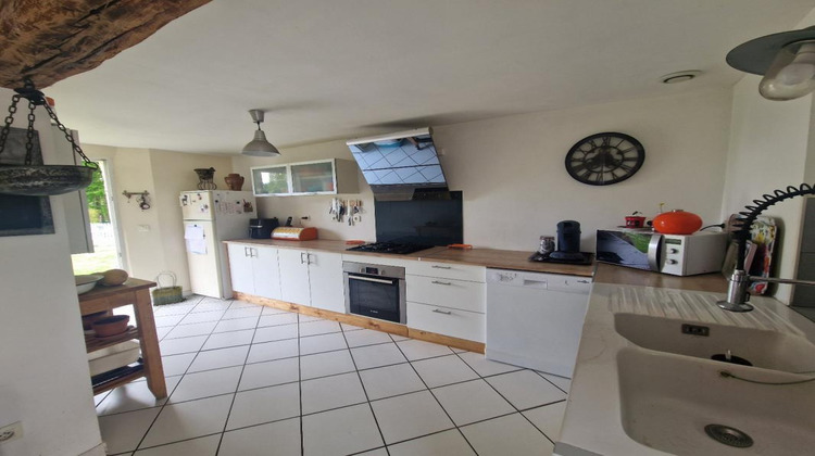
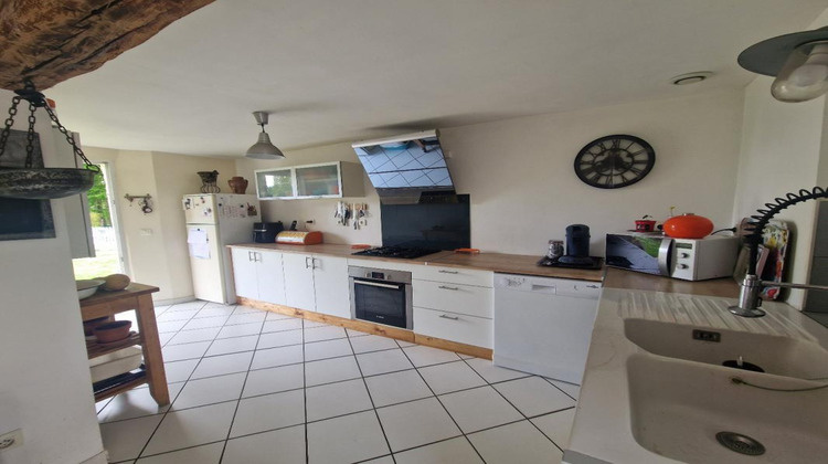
- basket [150,269,185,306]
